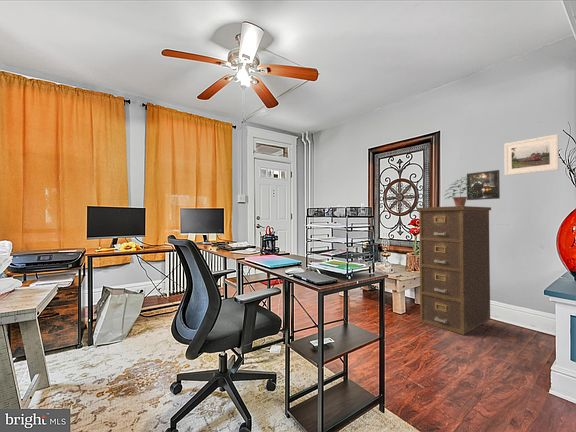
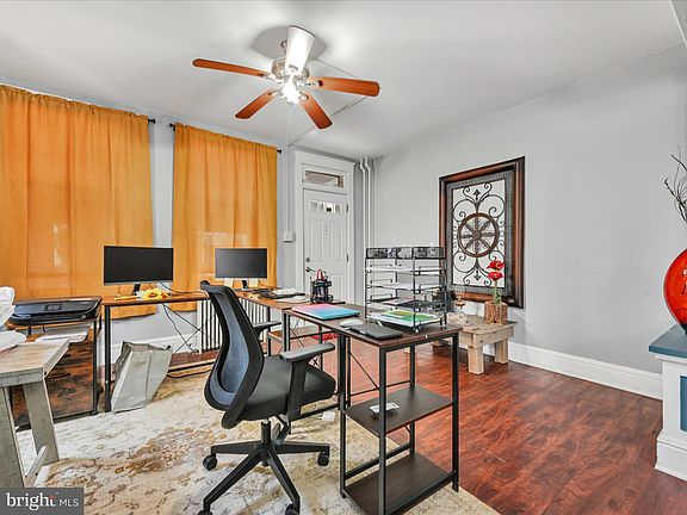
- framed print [503,133,560,176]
- potted plant [443,176,478,206]
- filing cabinet [416,205,492,336]
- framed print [466,169,501,201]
